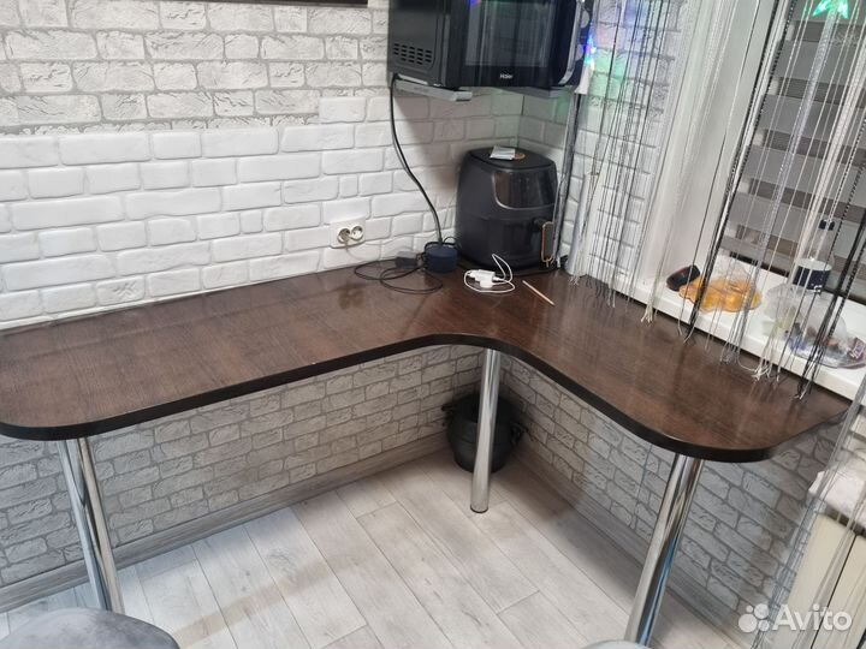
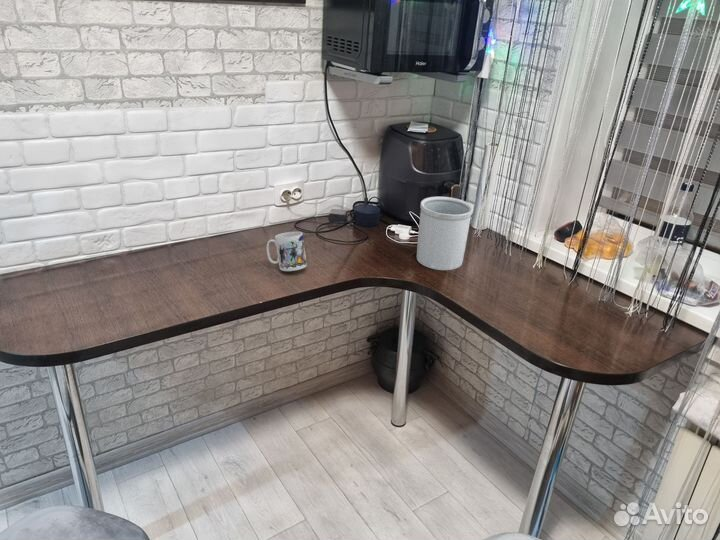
+ utensil holder [416,196,474,271]
+ mug [266,231,308,272]
